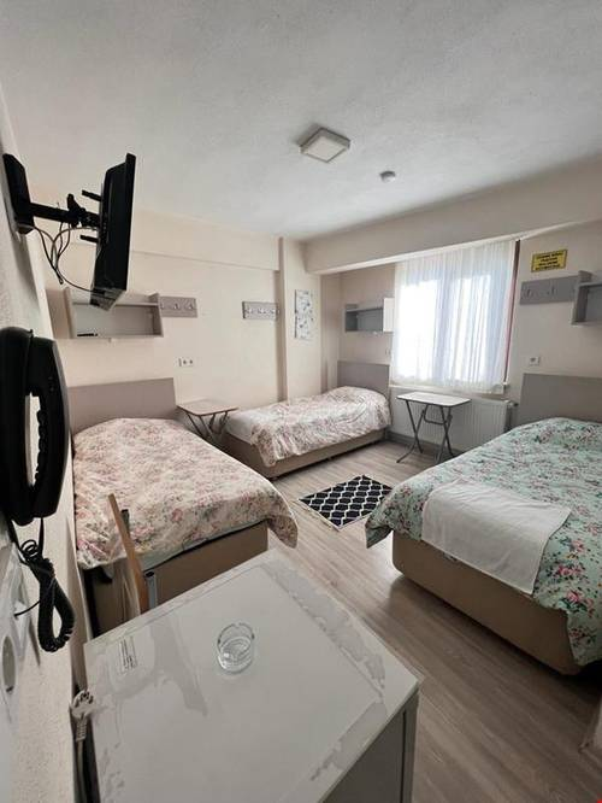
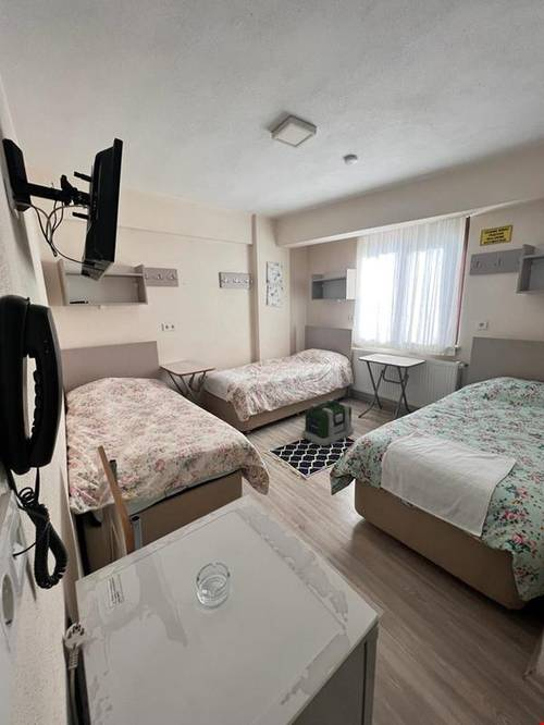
+ luggage [301,398,355,446]
